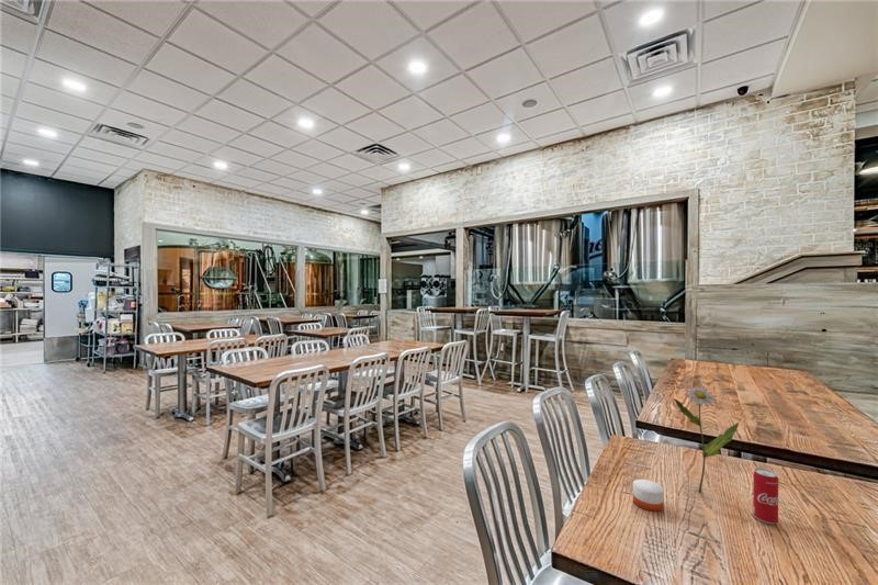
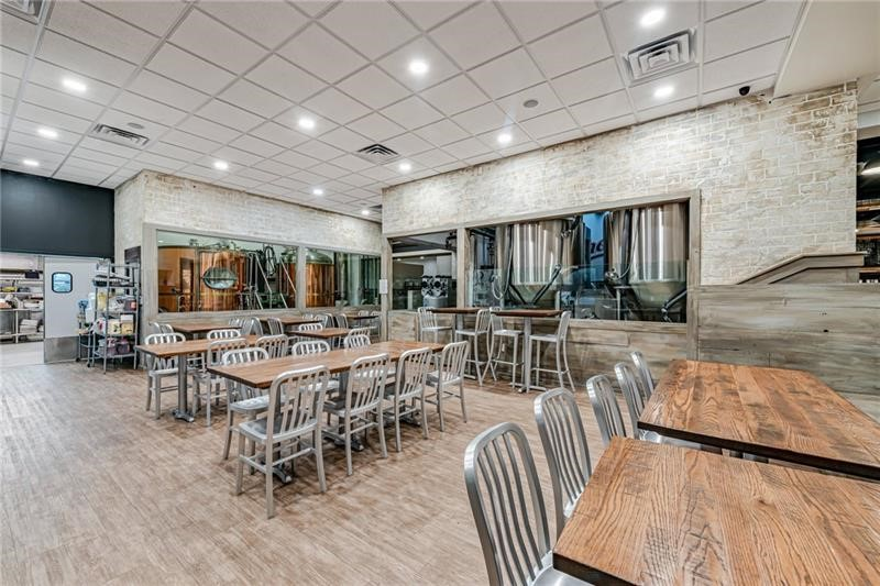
- flower [673,384,740,494]
- beverage can [752,468,779,525]
- candle [632,479,665,513]
